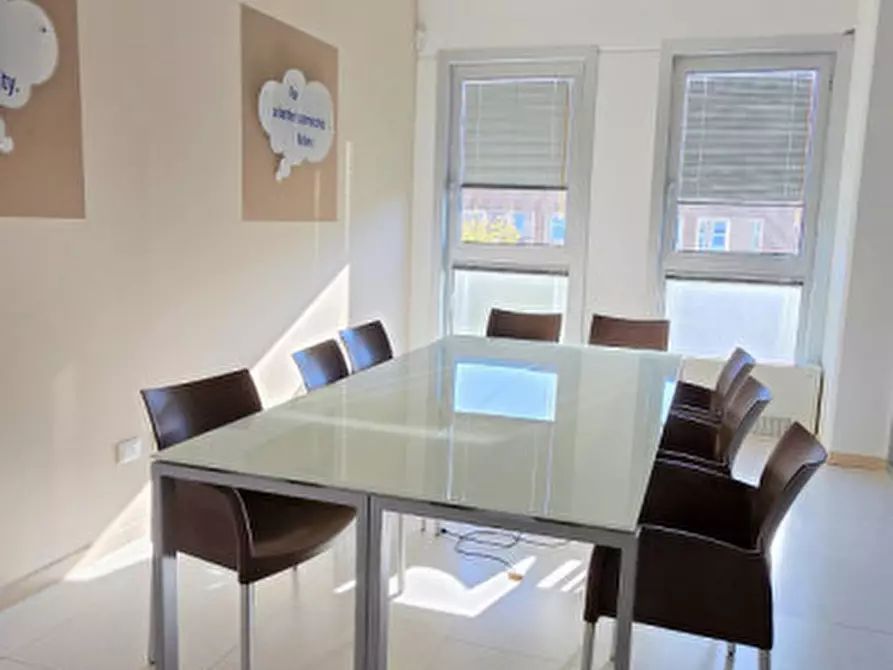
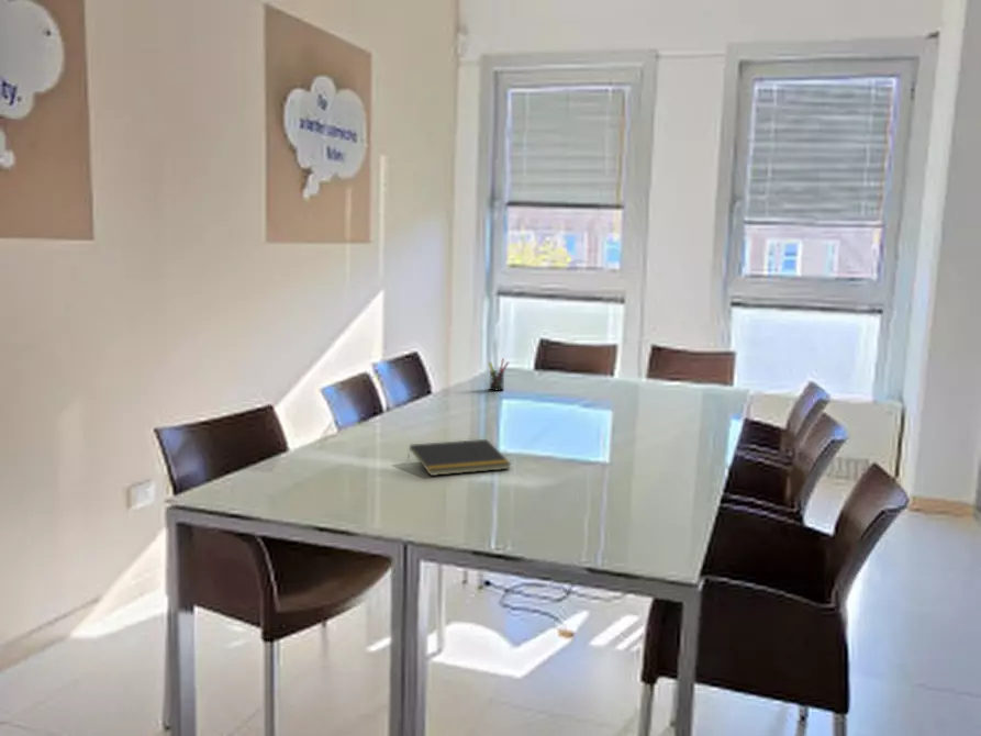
+ pen holder [488,357,510,391]
+ notepad [406,438,513,477]
